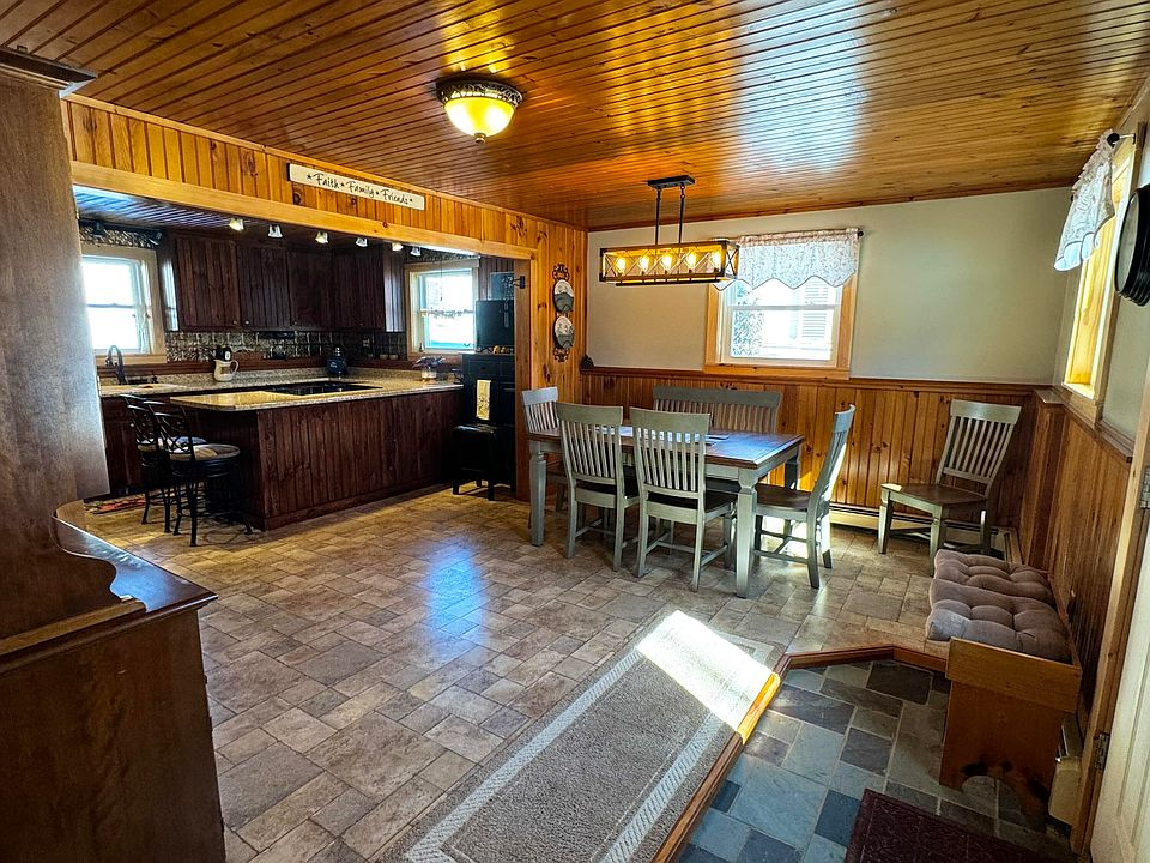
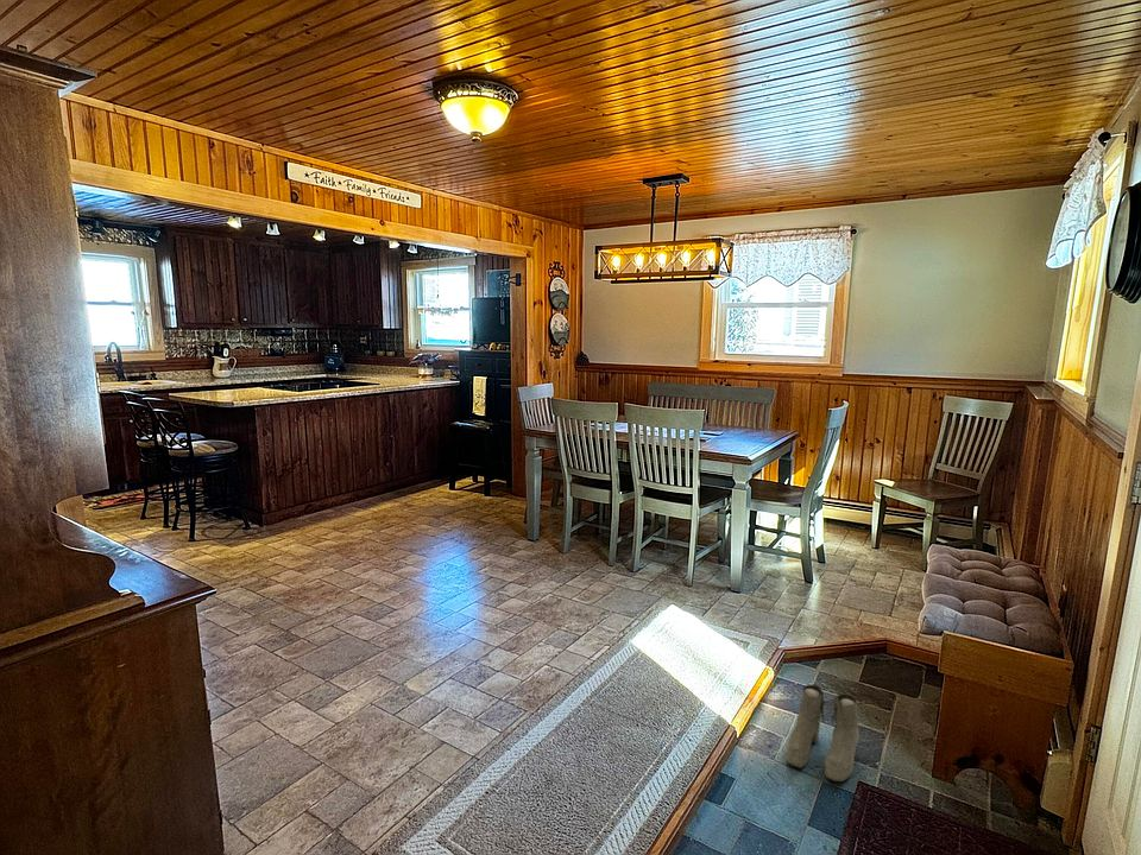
+ boots [784,684,859,783]
